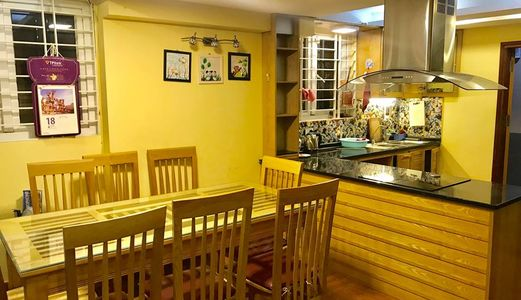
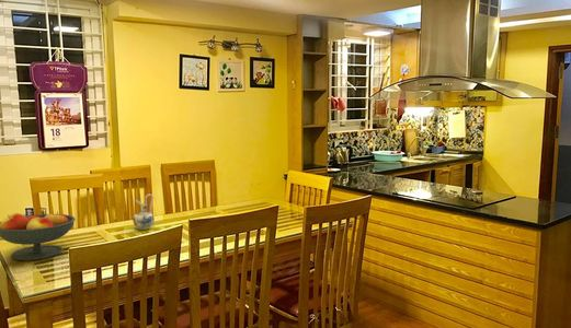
+ fruit bowl [0,211,77,261]
+ ceramic pitcher [132,194,156,231]
